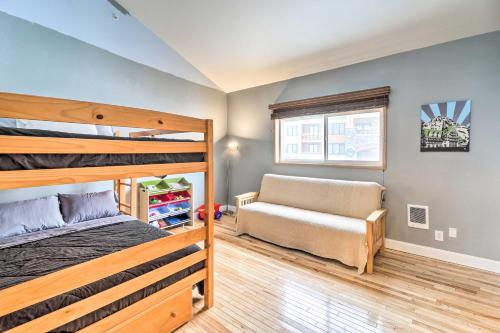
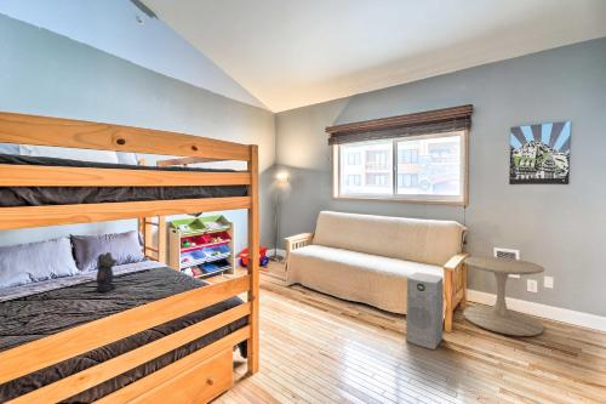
+ bear [92,251,118,292]
+ air purifier [405,272,445,351]
+ side table [462,255,545,337]
